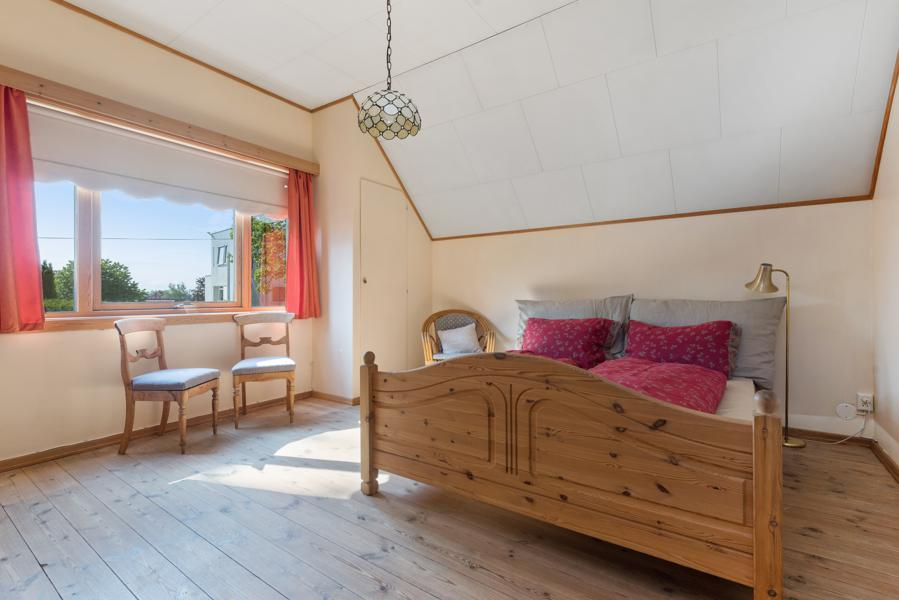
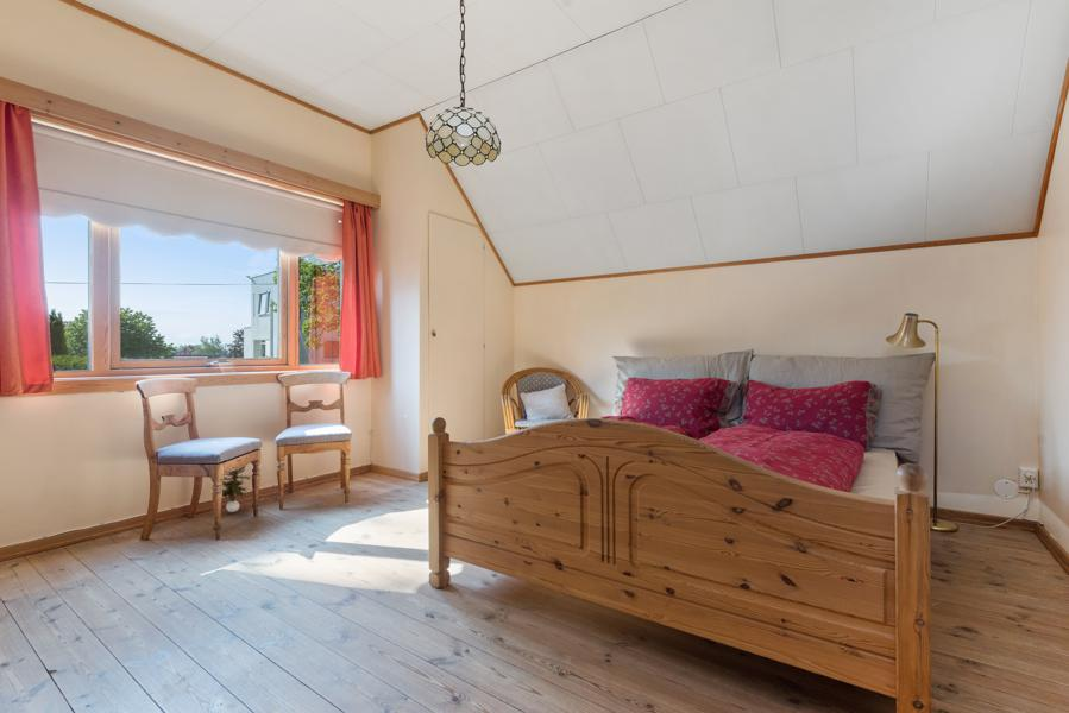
+ potted plant [221,465,253,513]
